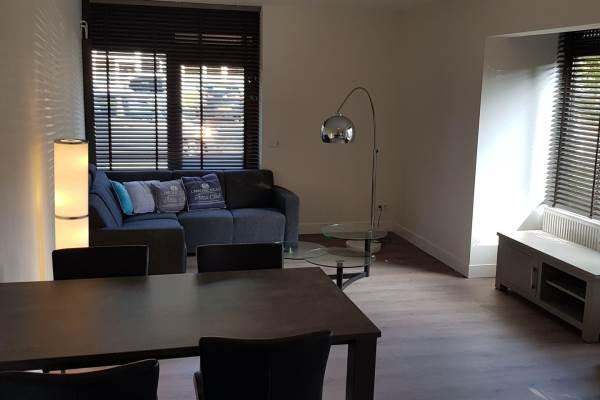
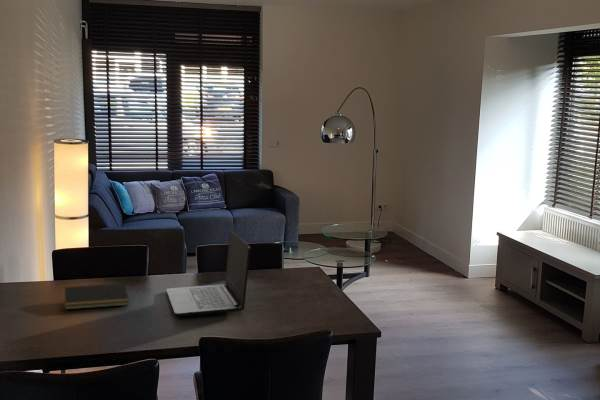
+ laptop [165,230,251,317]
+ notepad [63,282,129,311]
